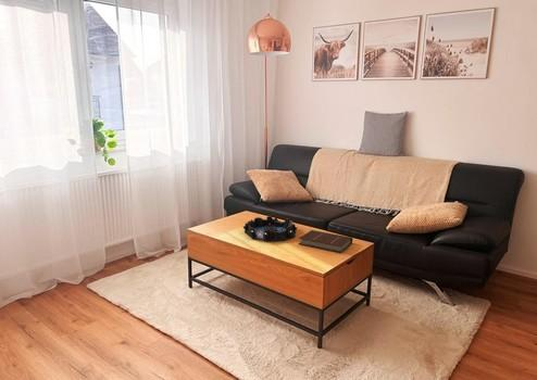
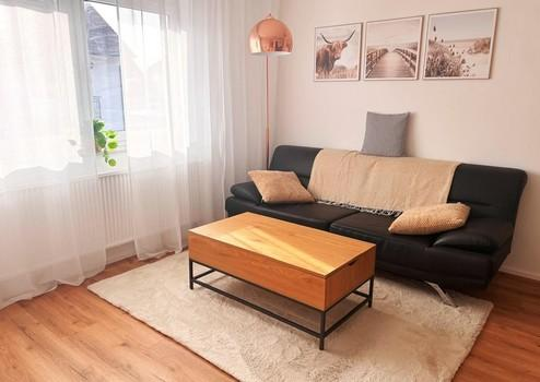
- decorative bowl [242,215,298,242]
- book [298,229,353,254]
